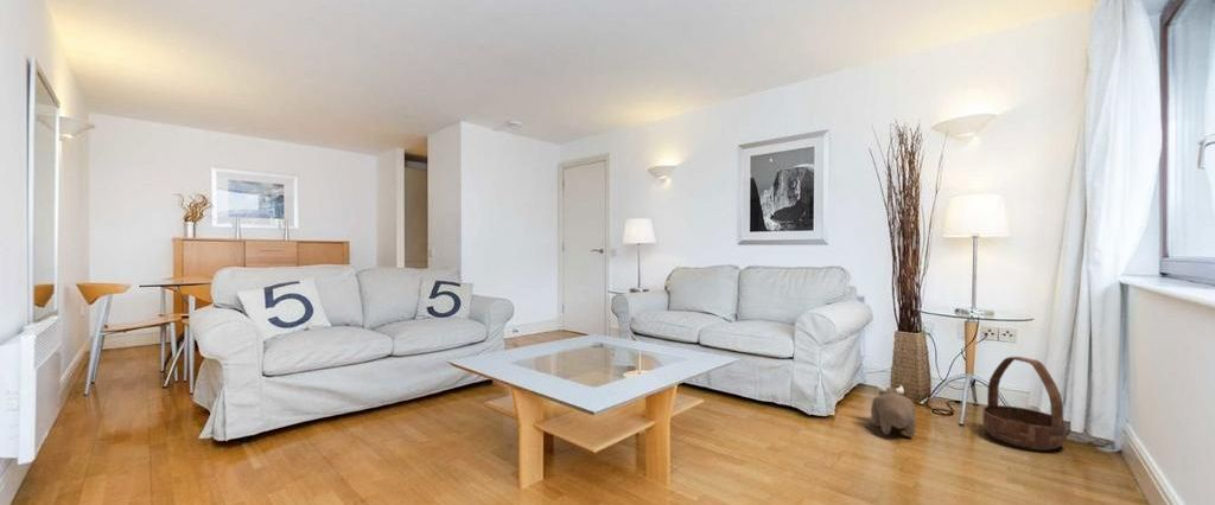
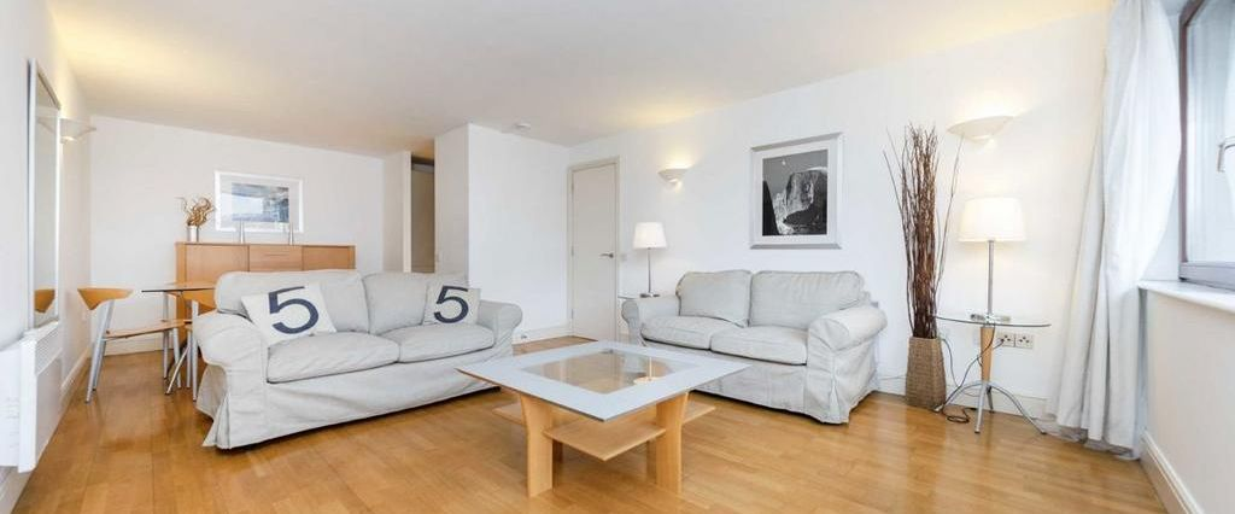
- plush toy [870,383,917,439]
- basket [981,356,1068,452]
